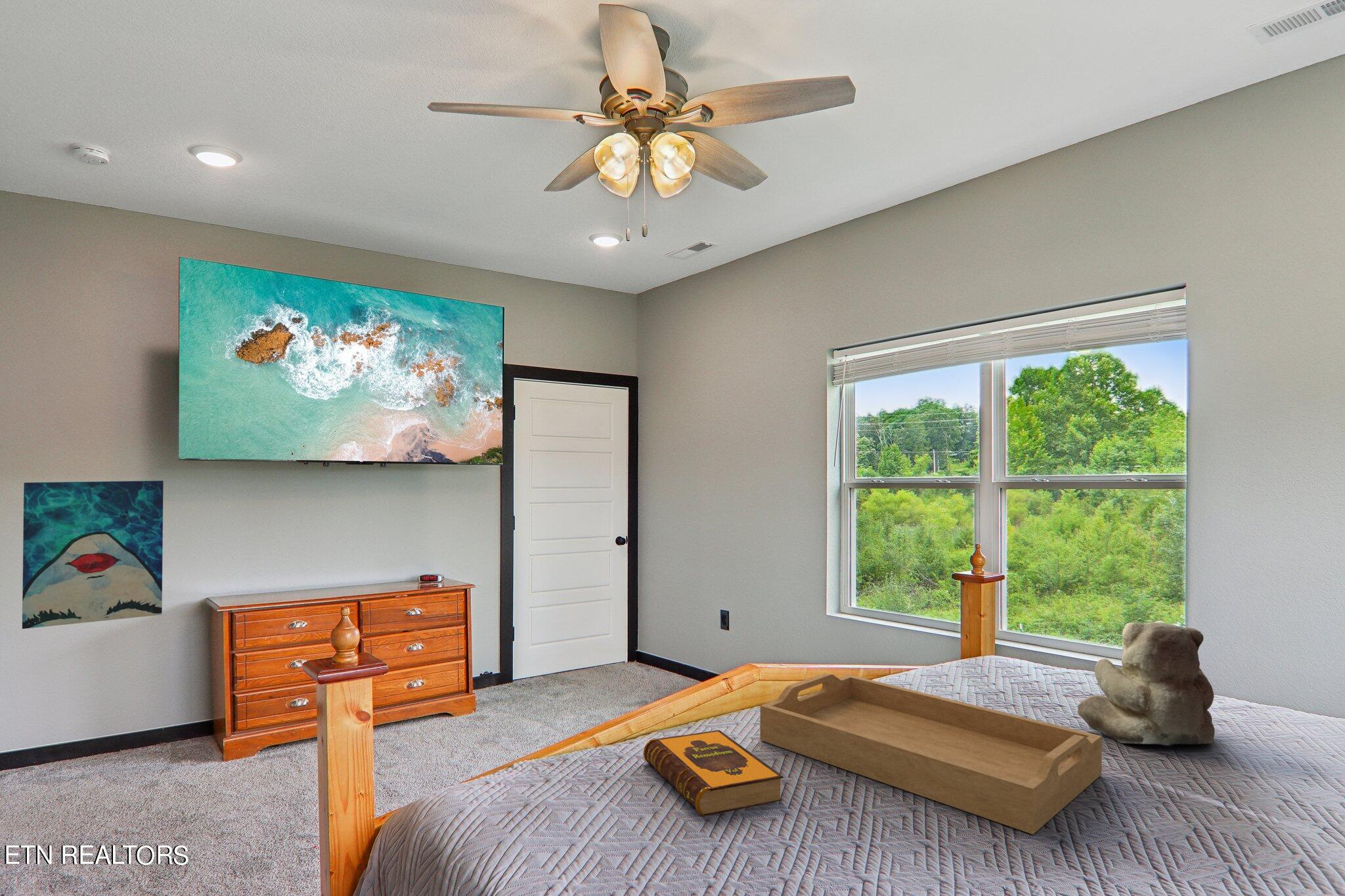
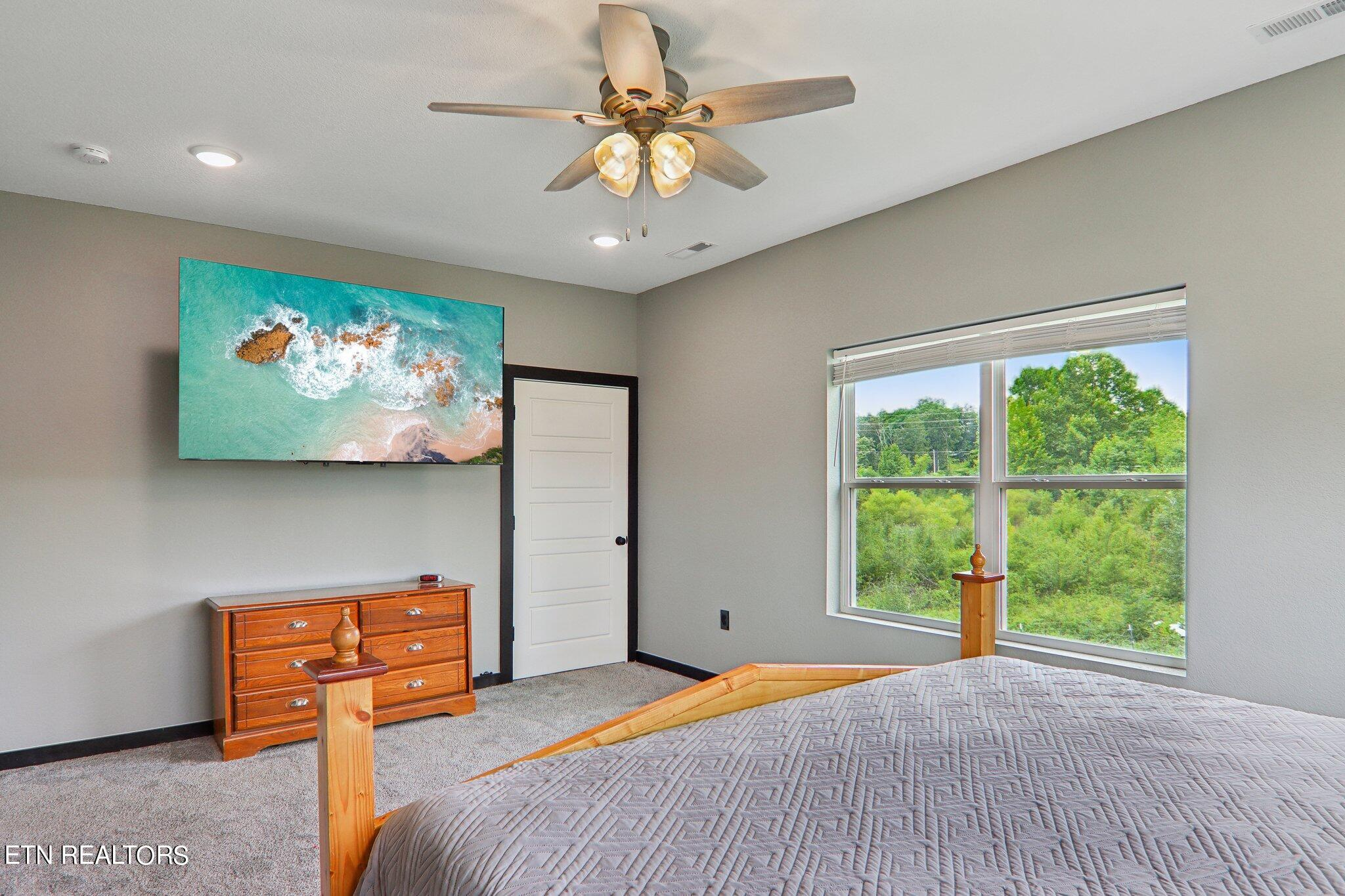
- serving tray [759,673,1103,835]
- hardback book [643,729,783,817]
- wall art [22,480,164,629]
- teddy bear [1077,622,1216,745]
